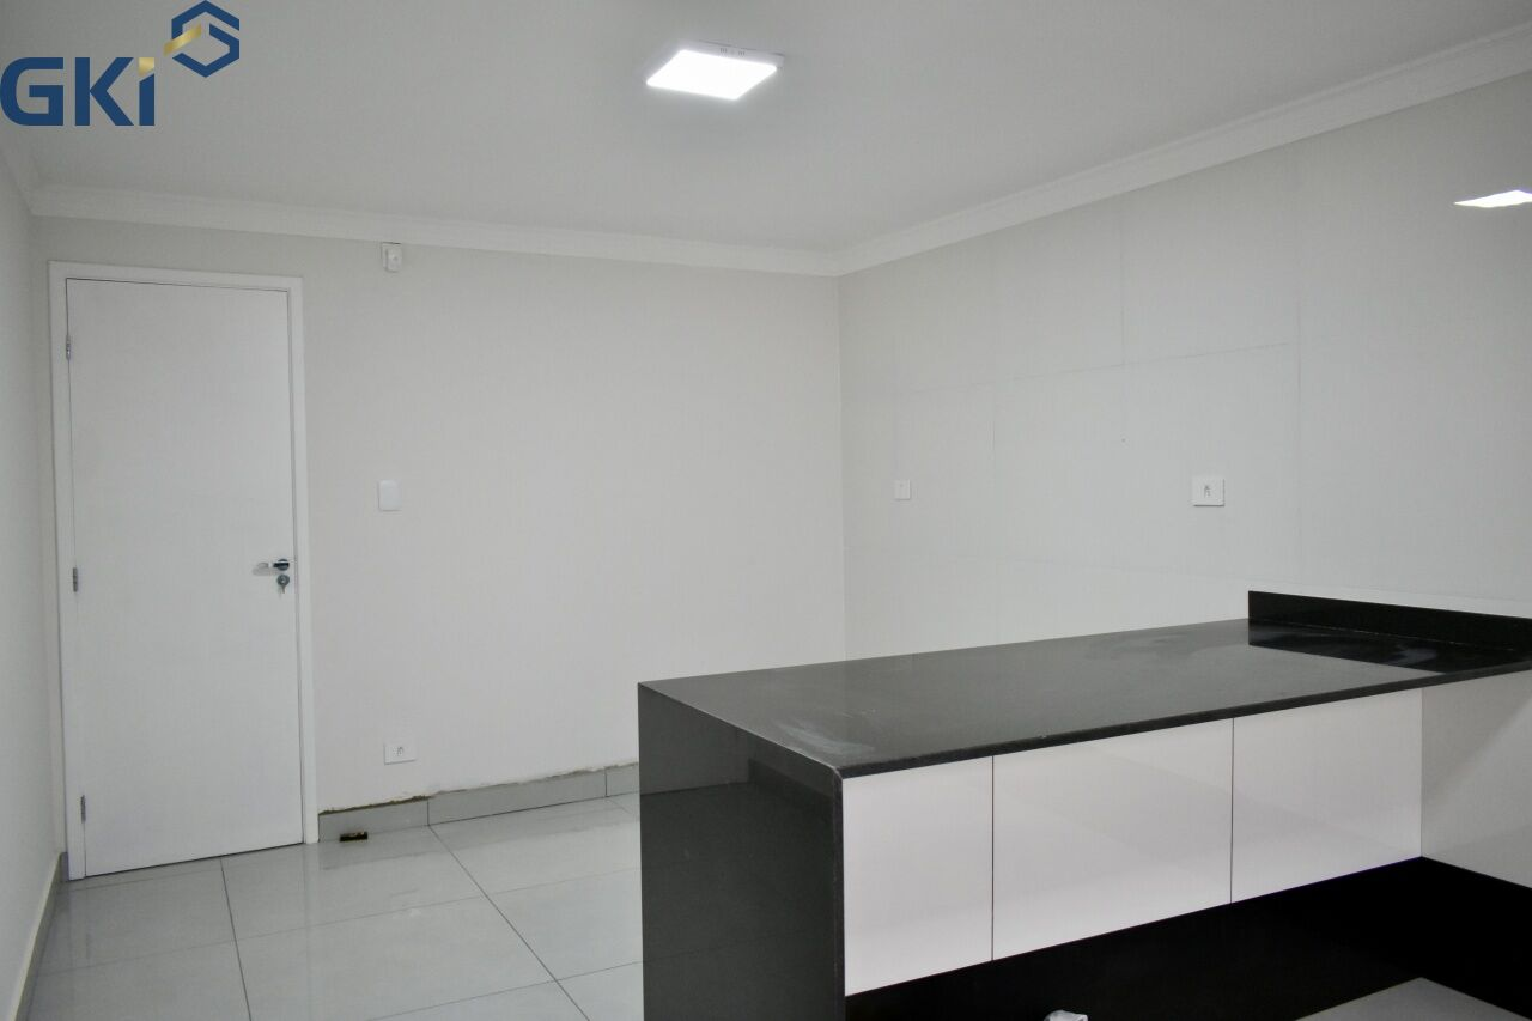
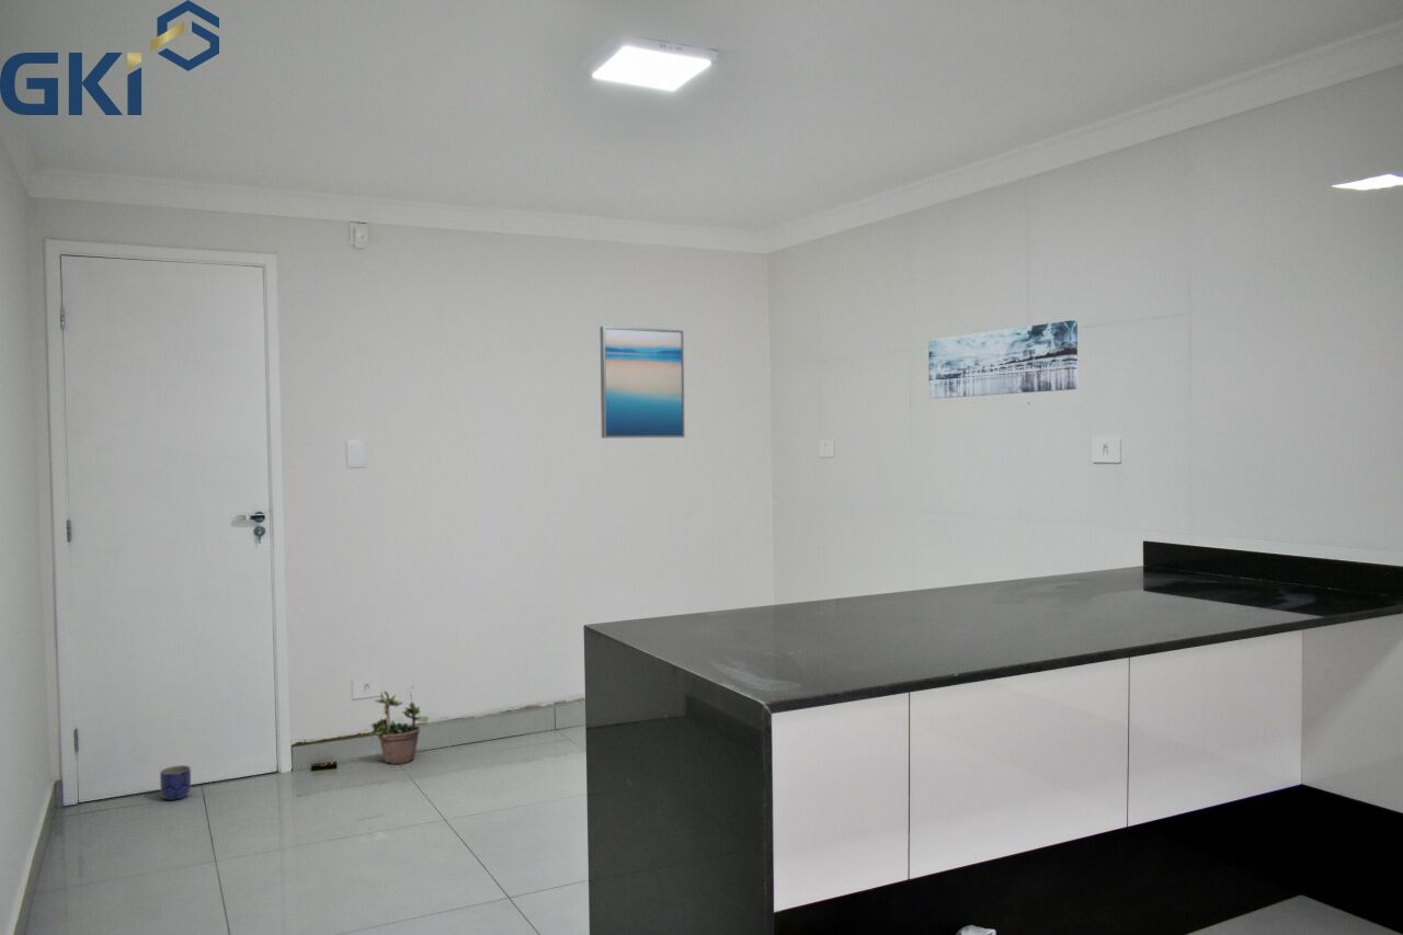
+ wall art [927,319,1079,400]
+ planter [159,764,192,801]
+ potted plant [368,683,430,765]
+ wall art [598,326,686,440]
